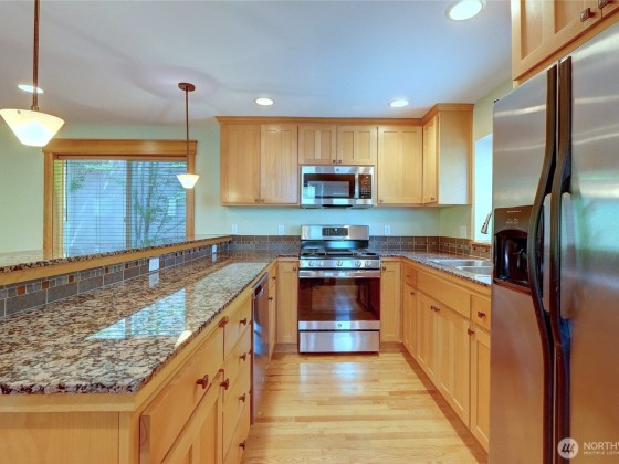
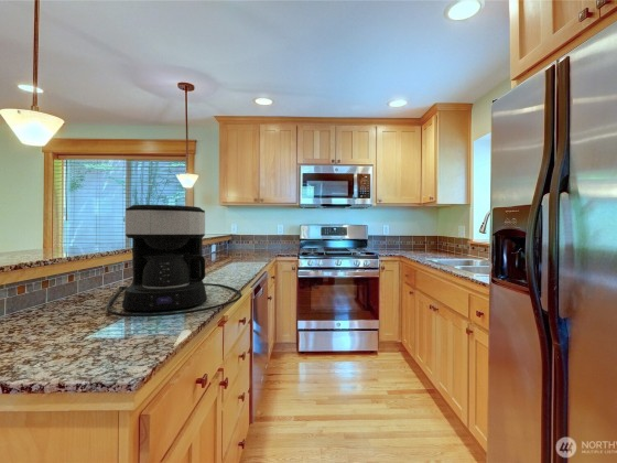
+ coffee maker [106,204,242,319]
